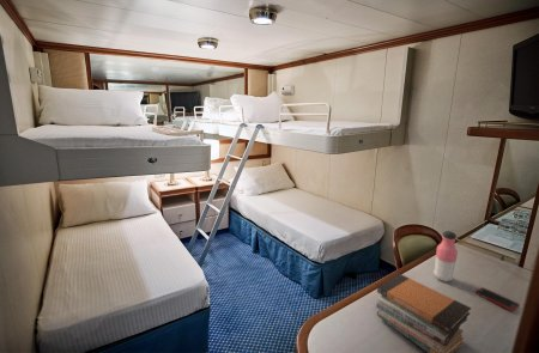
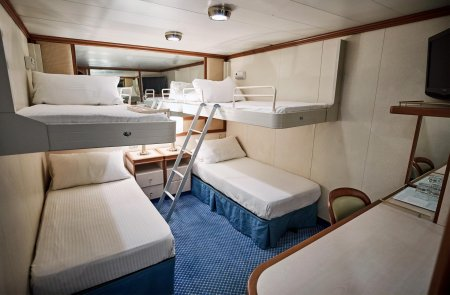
- cell phone [474,286,521,312]
- water bottle [432,230,459,282]
- book stack [375,273,472,353]
